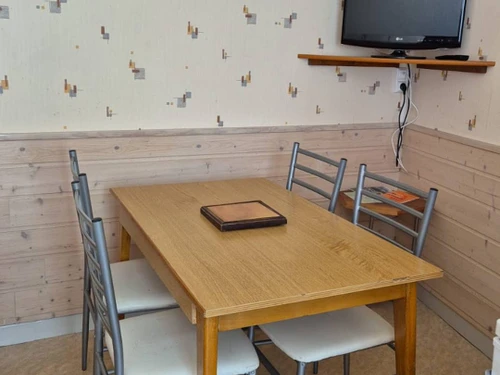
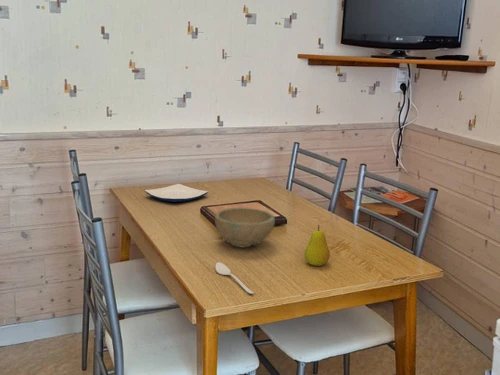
+ bowl [214,207,276,248]
+ plate [144,183,209,203]
+ spoon [215,261,255,295]
+ fruit [304,224,331,267]
